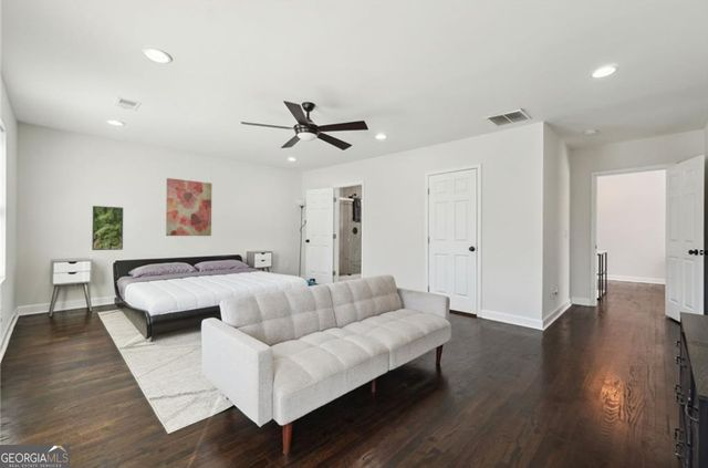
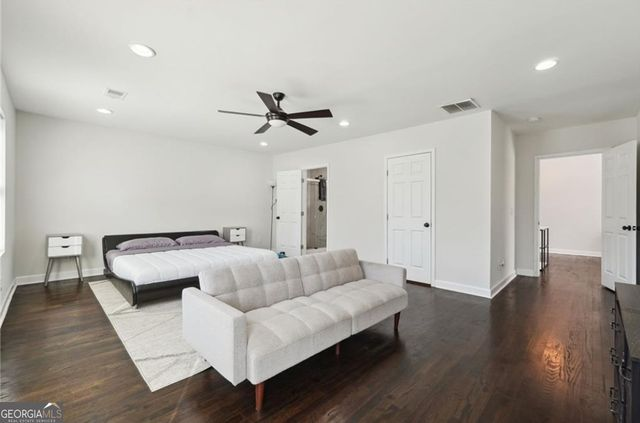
- wall art [165,177,212,237]
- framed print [91,205,124,251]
